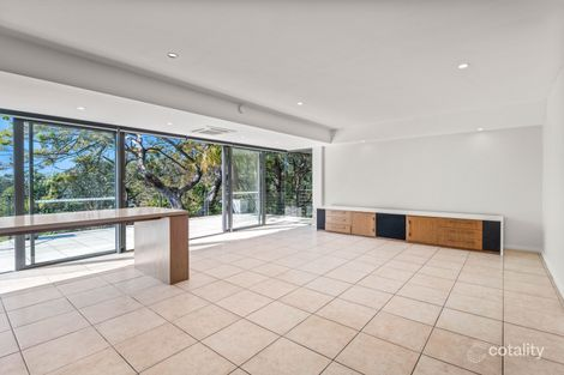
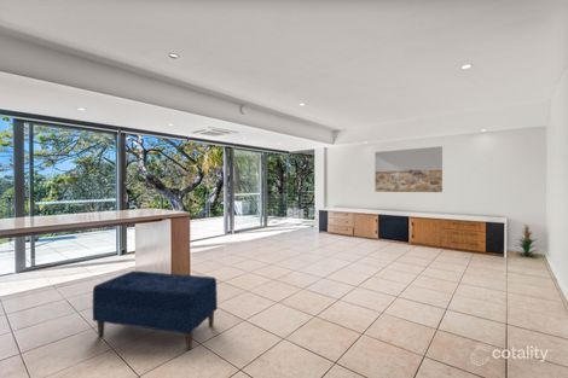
+ wall art [373,145,444,193]
+ indoor plant [516,225,544,258]
+ bench [92,269,219,350]
